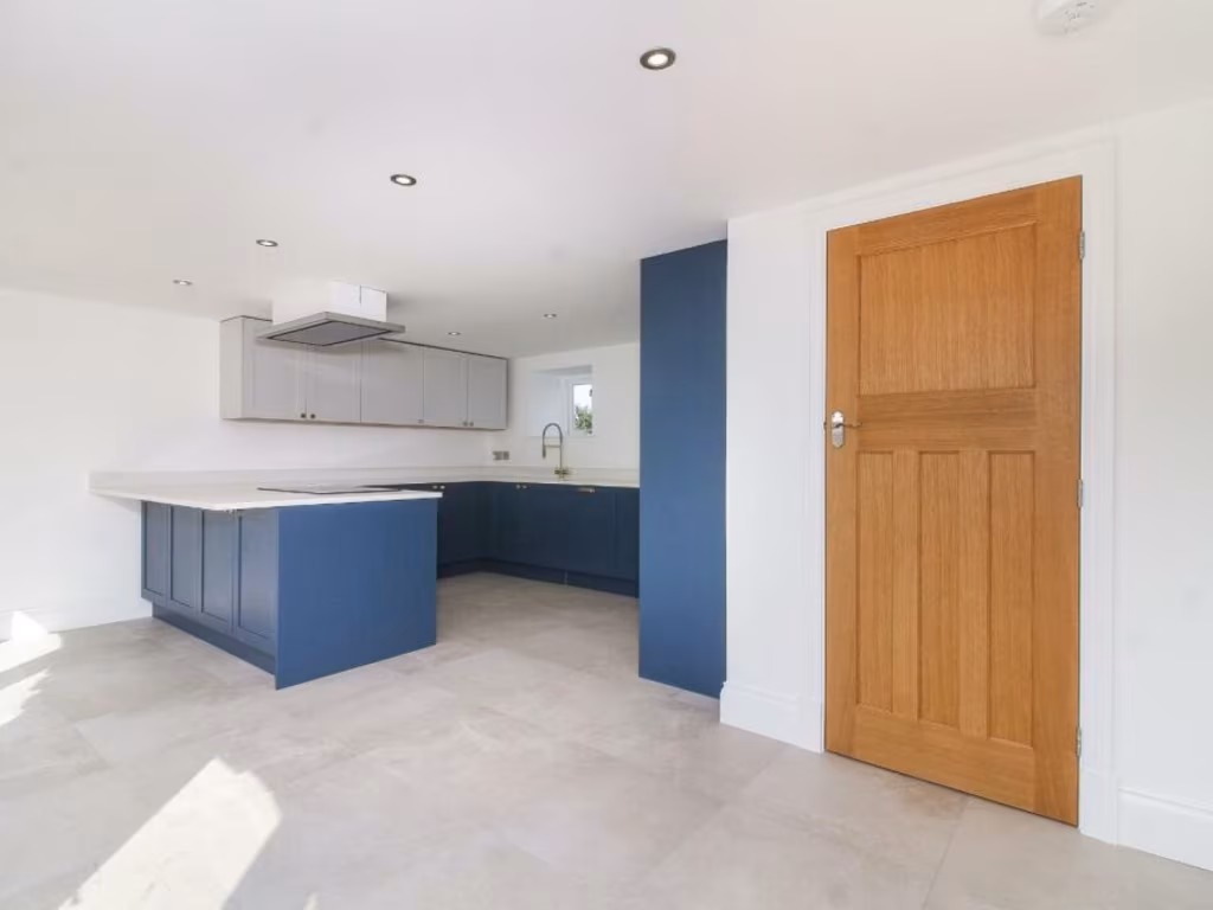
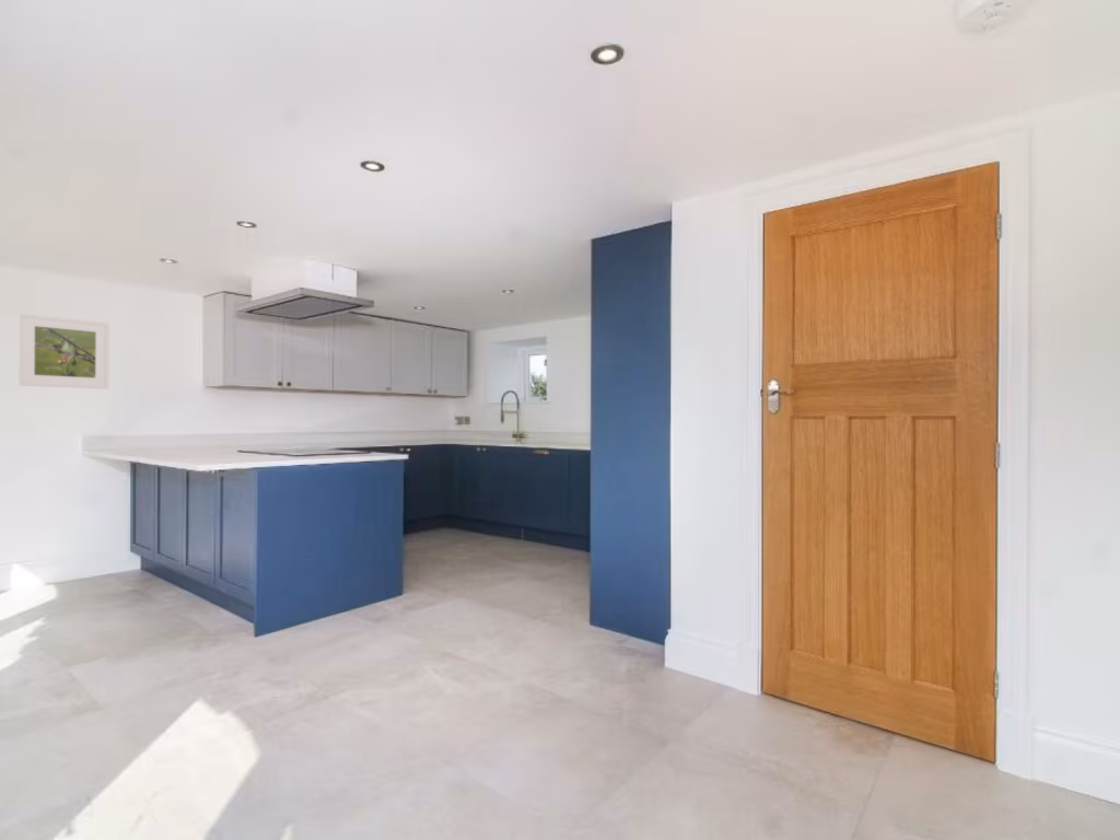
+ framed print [18,313,110,390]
